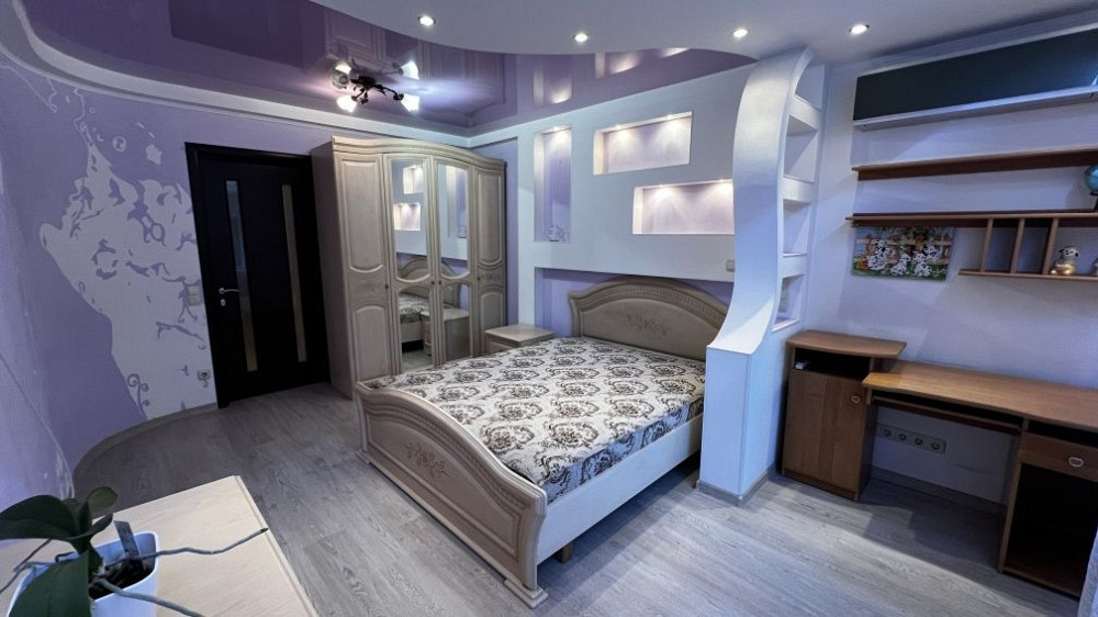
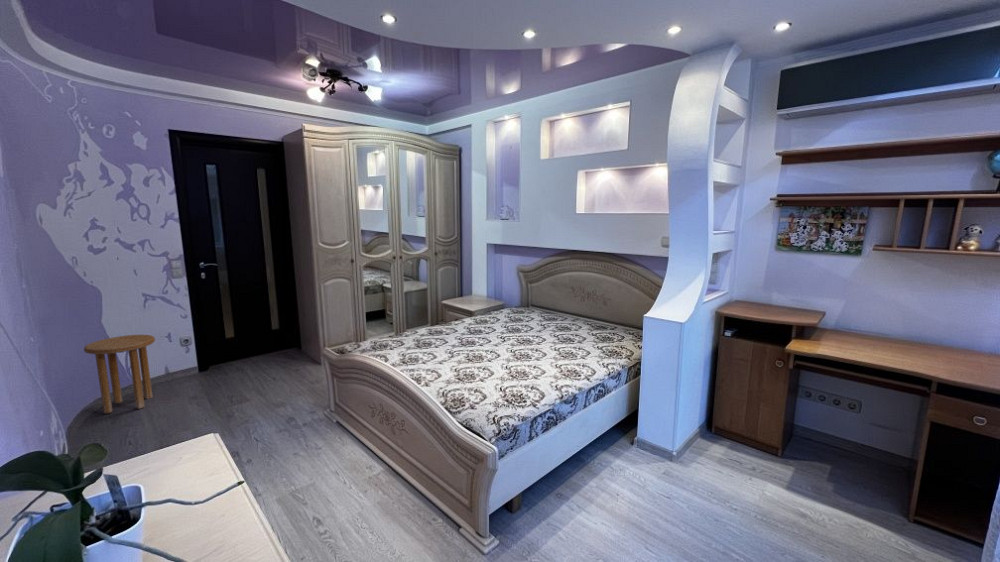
+ side table [83,334,156,415]
